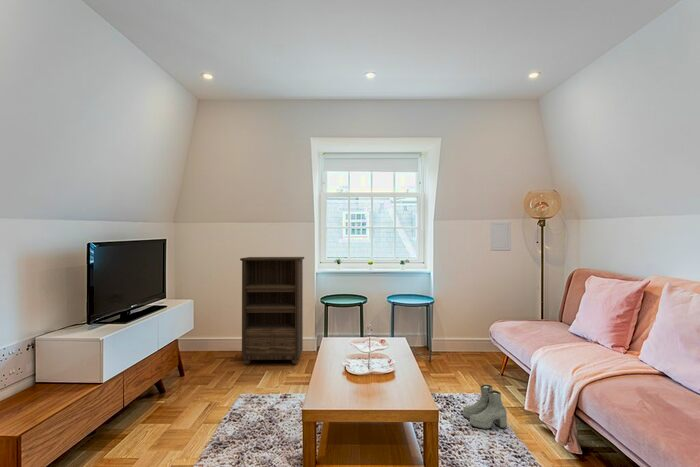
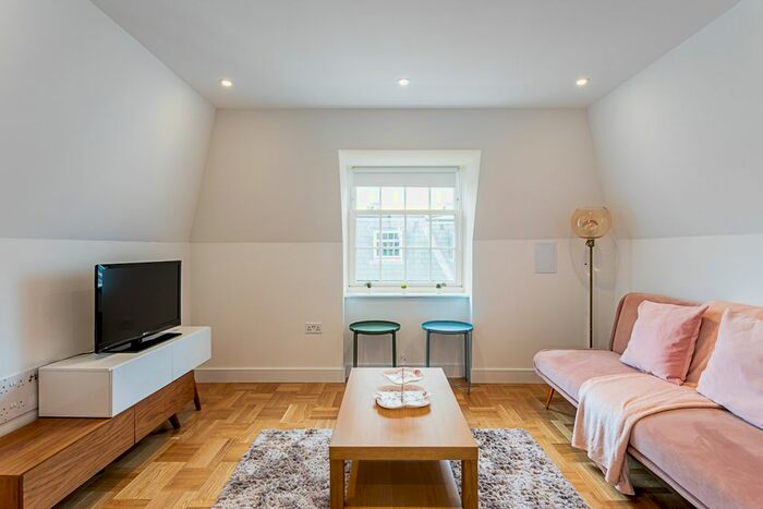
- bookshelf [239,256,305,365]
- boots [462,384,508,430]
